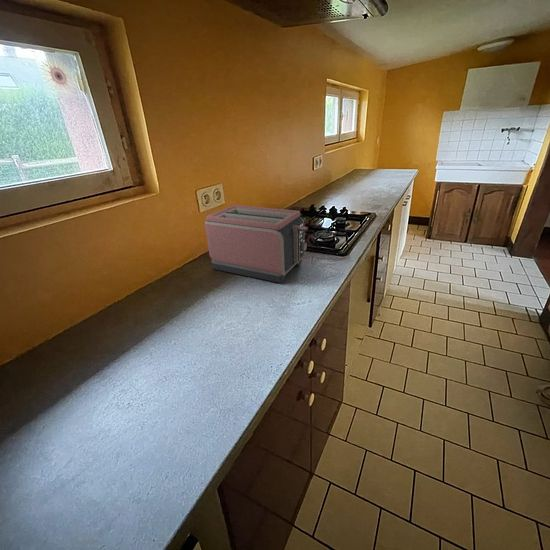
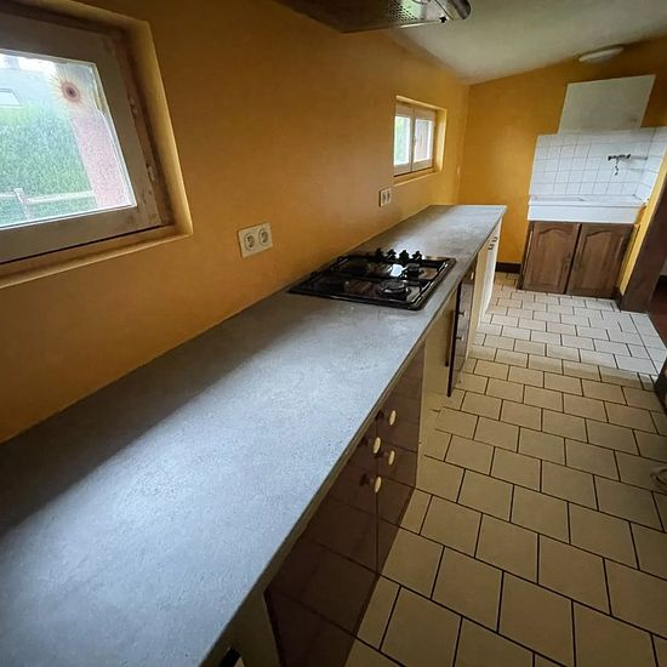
- toaster [204,204,309,284]
